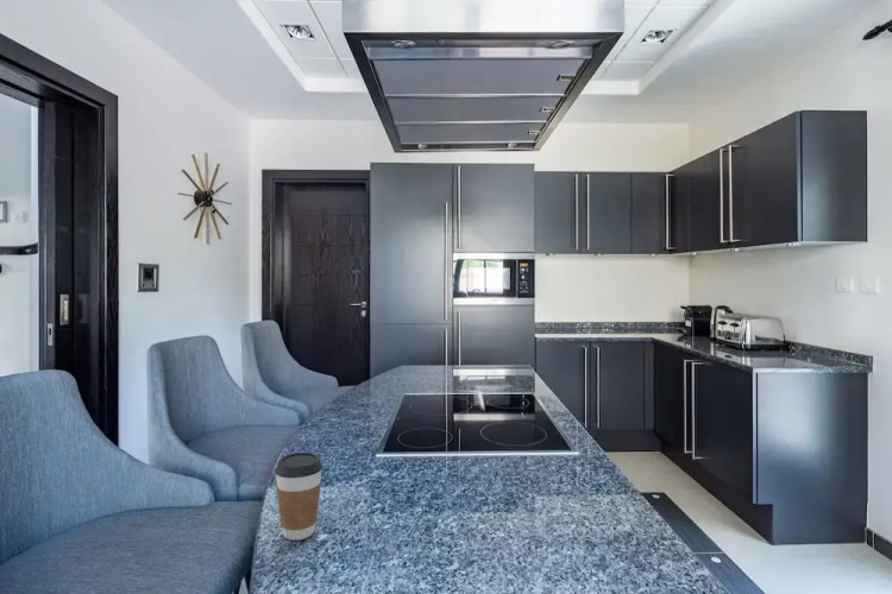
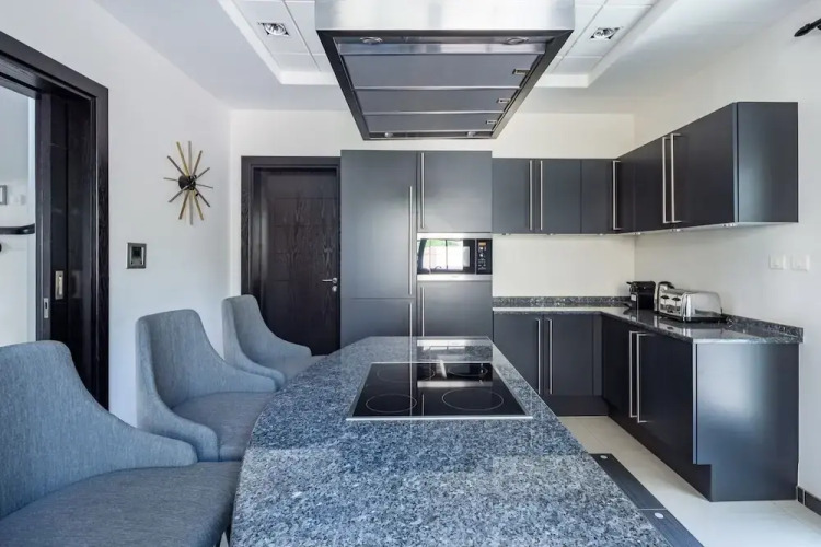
- coffee cup [274,451,323,542]
